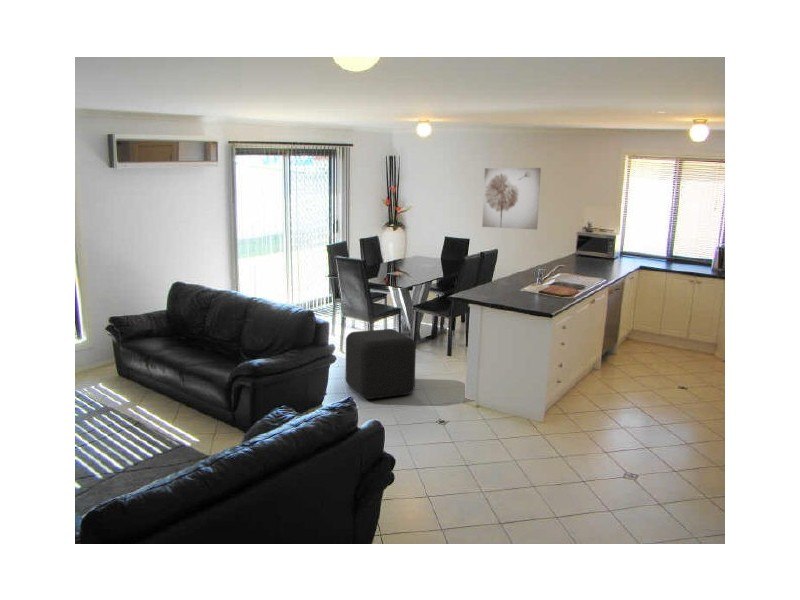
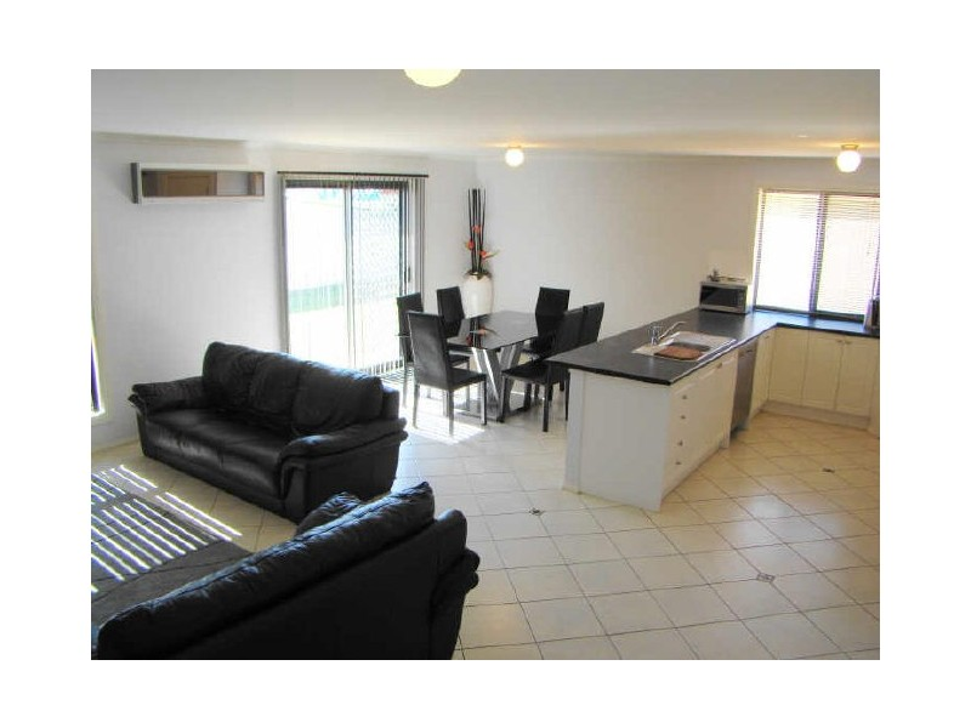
- cube [345,328,417,400]
- wall art [481,167,542,231]
